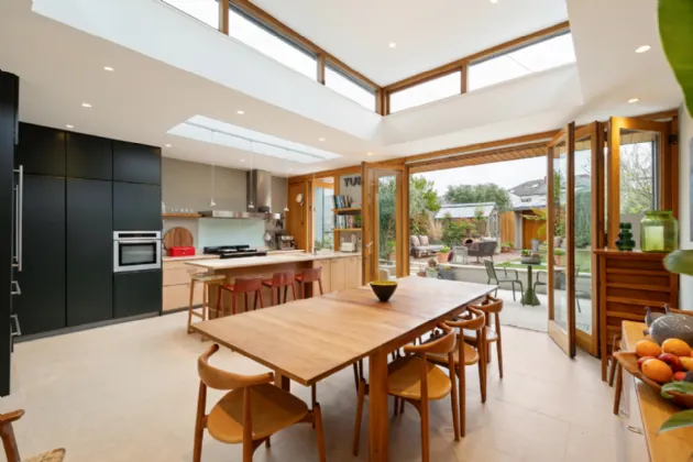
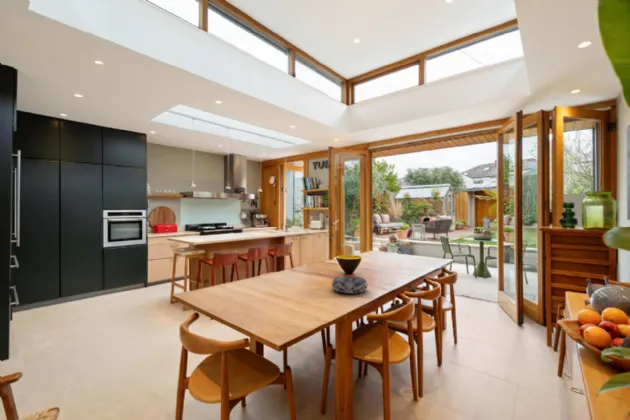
+ decorative bowl [331,275,368,295]
